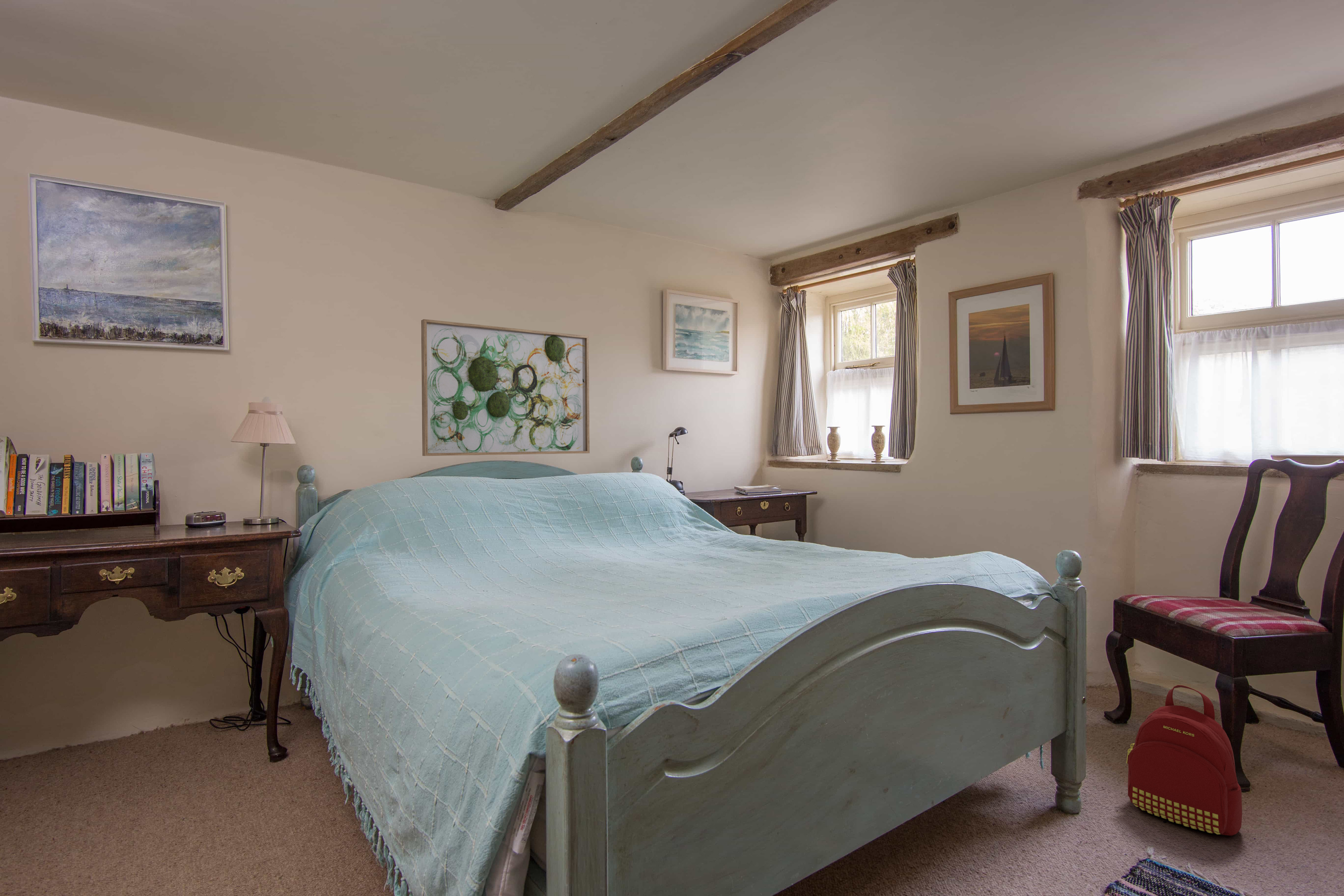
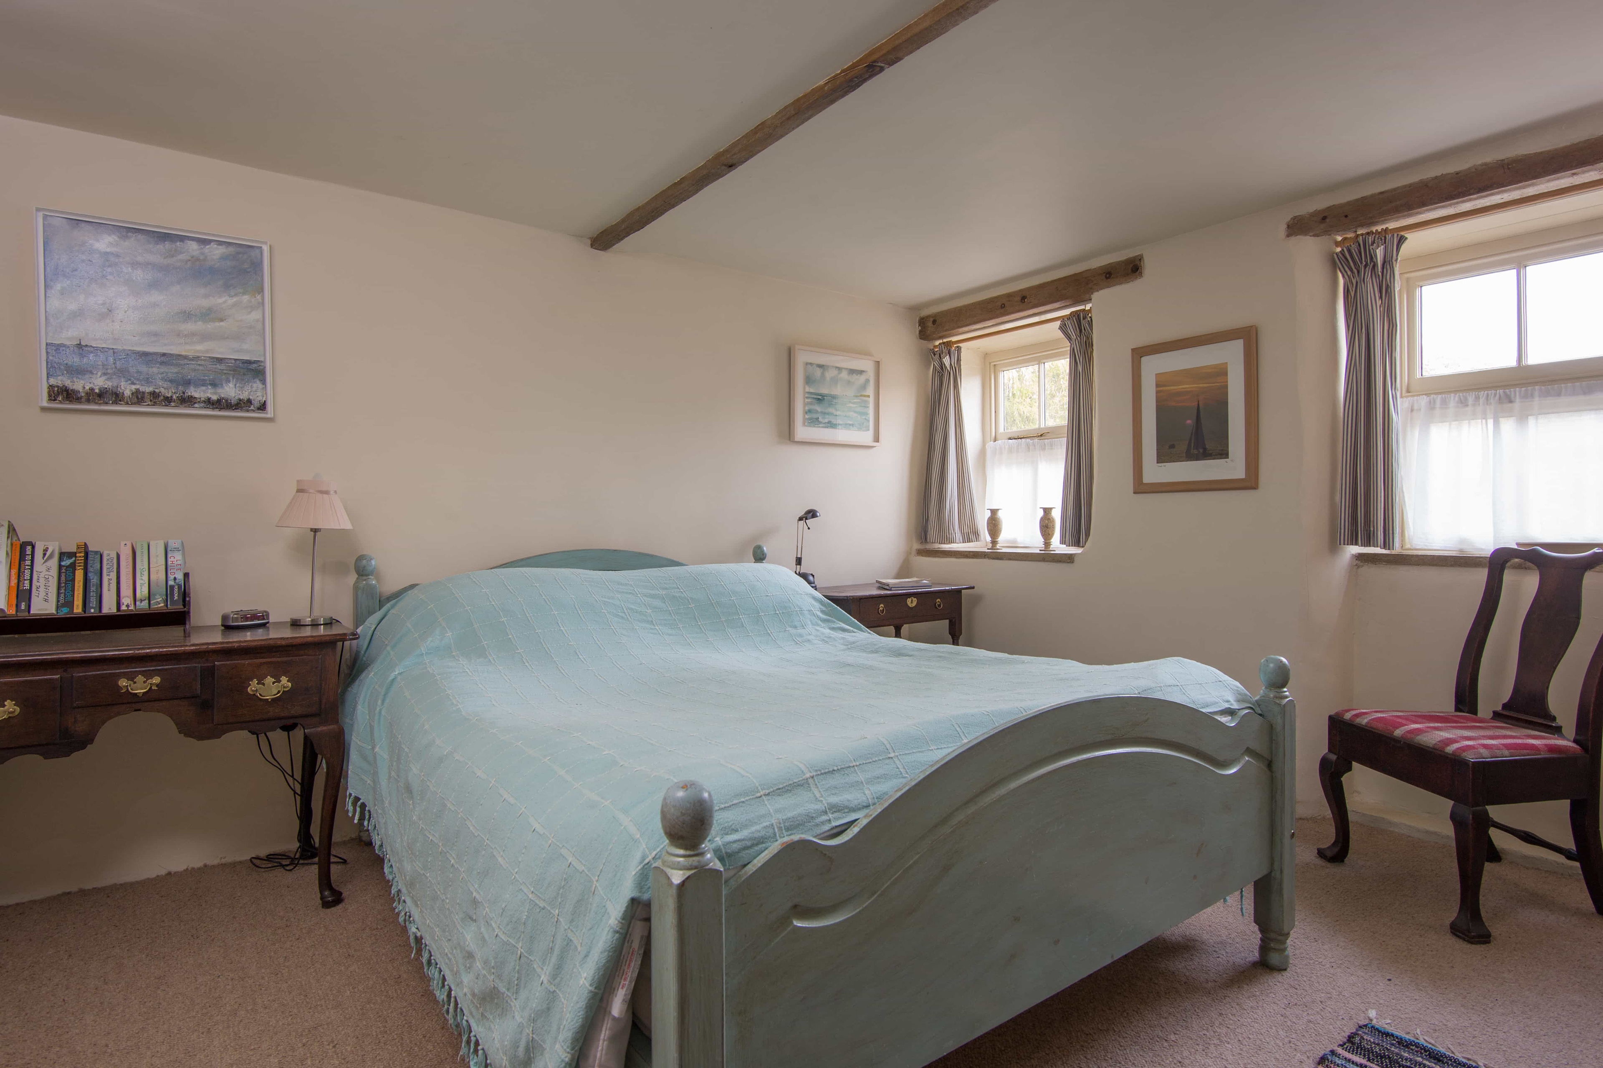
- wall art [421,319,590,456]
- backpack [1126,685,1243,836]
